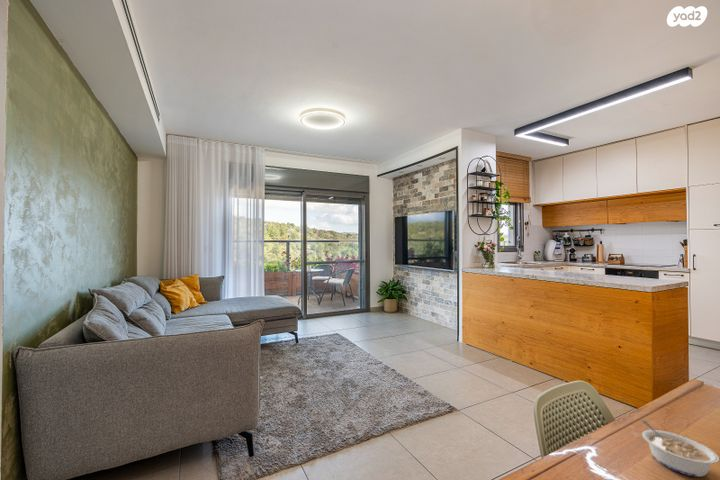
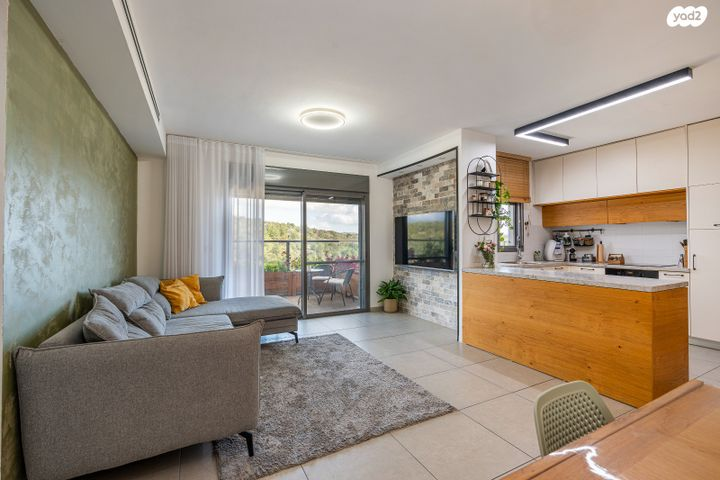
- legume [641,419,720,478]
